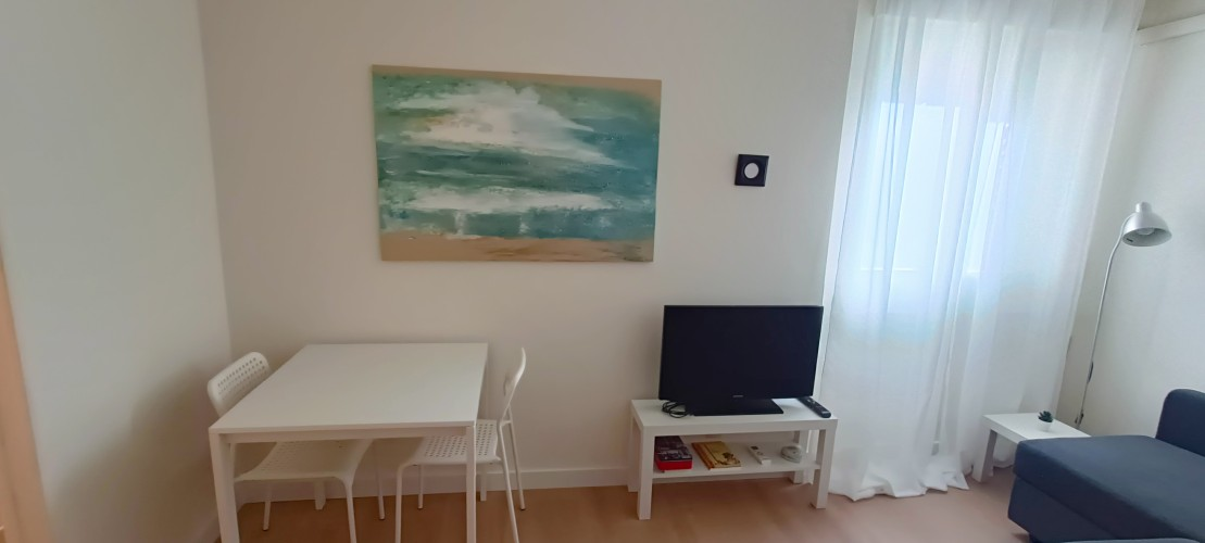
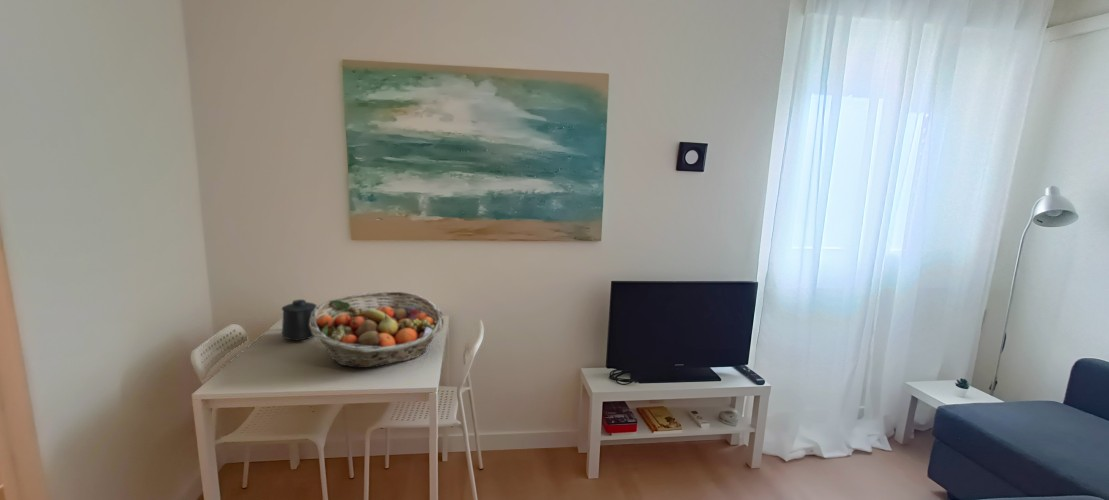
+ mug [281,299,317,341]
+ fruit basket [309,290,445,369]
